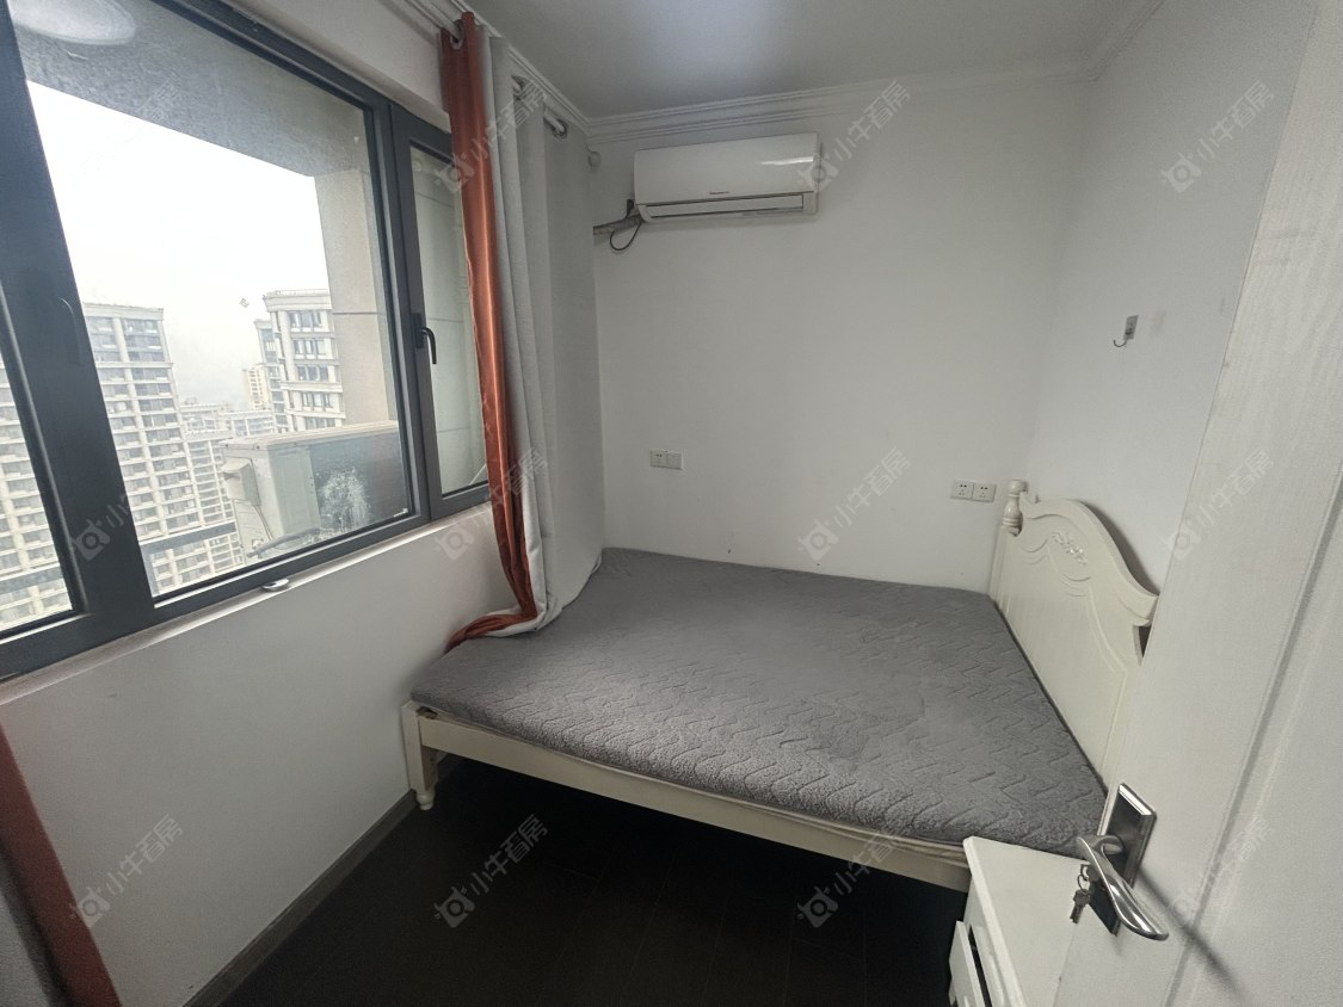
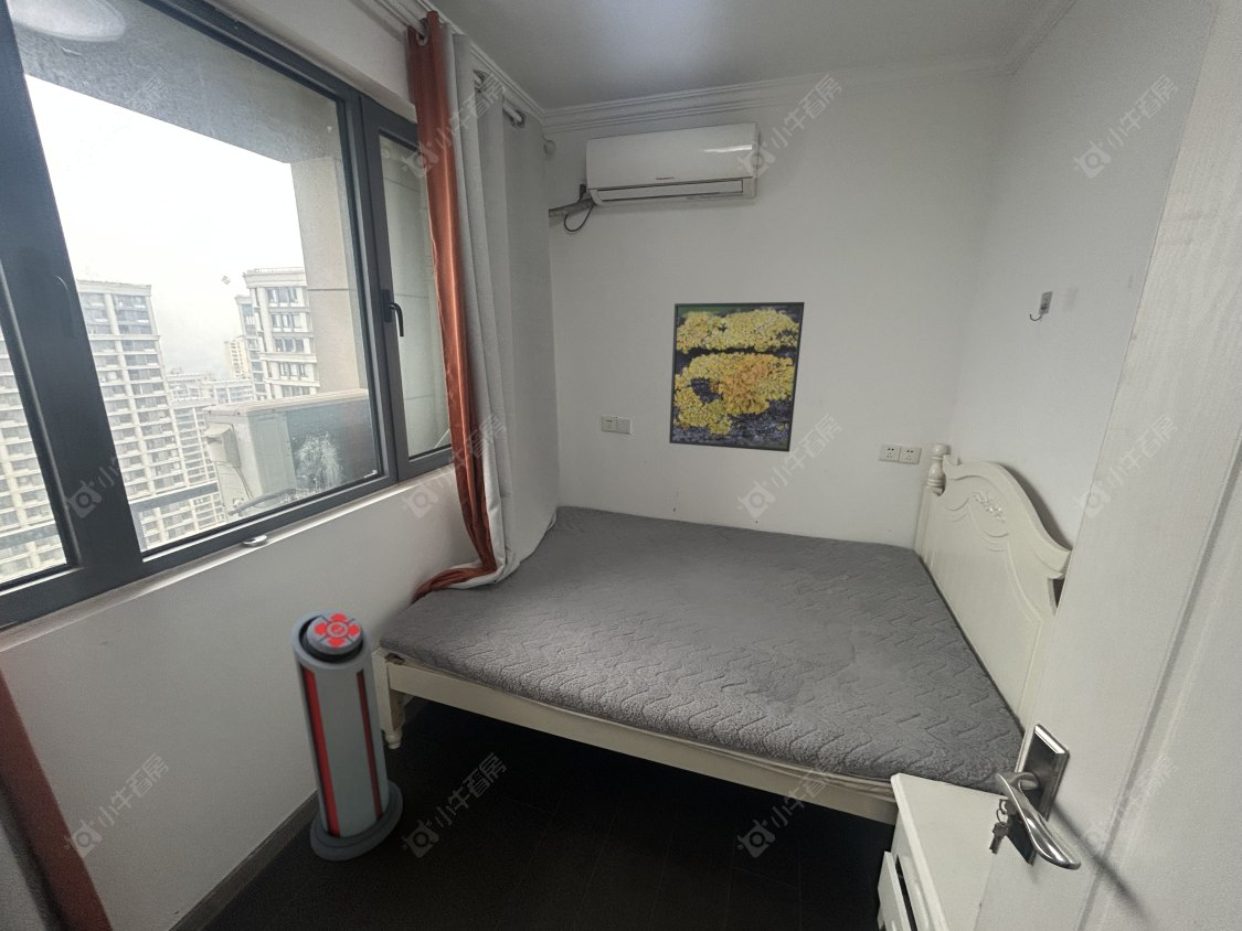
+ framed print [668,301,806,453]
+ air purifier [290,609,404,863]
